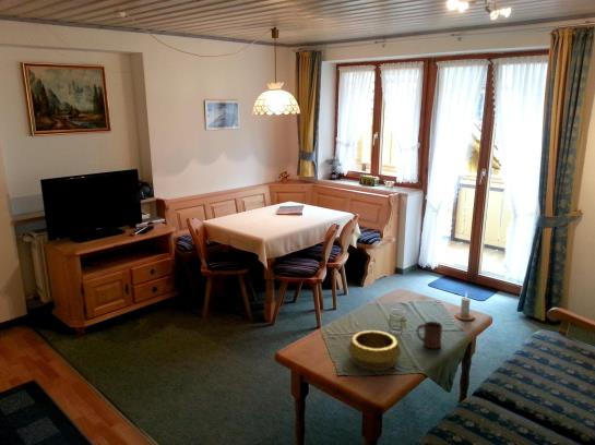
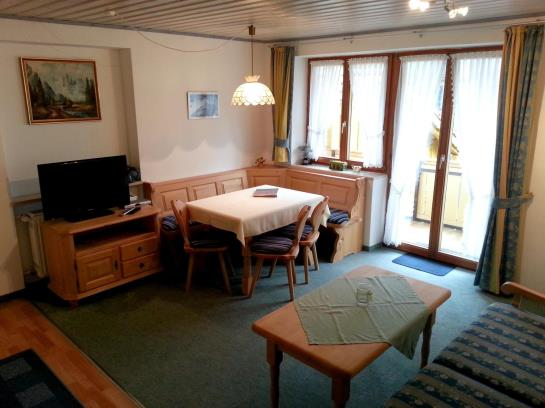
- decorative bowl [347,329,402,372]
- cup [416,321,443,349]
- candle [454,290,476,321]
